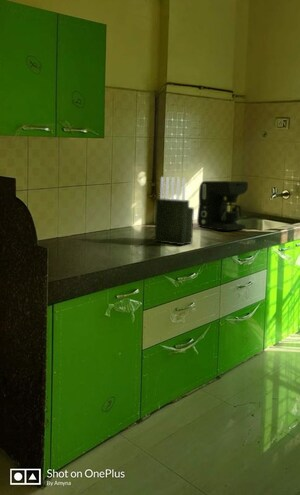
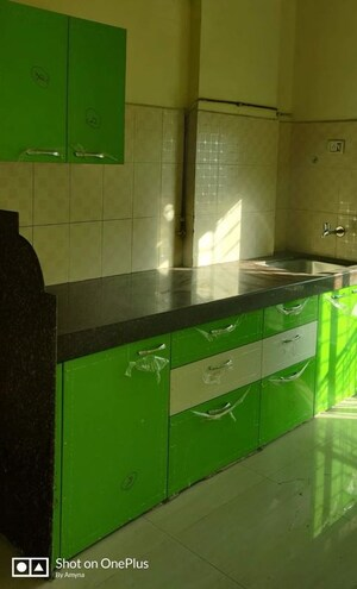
- coffee maker [196,180,249,231]
- knife block [154,176,195,246]
